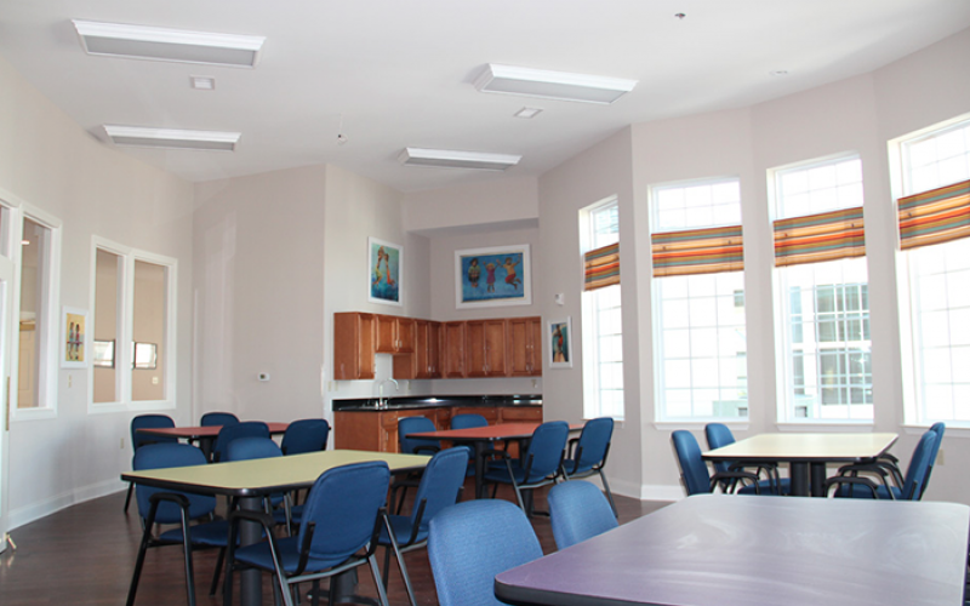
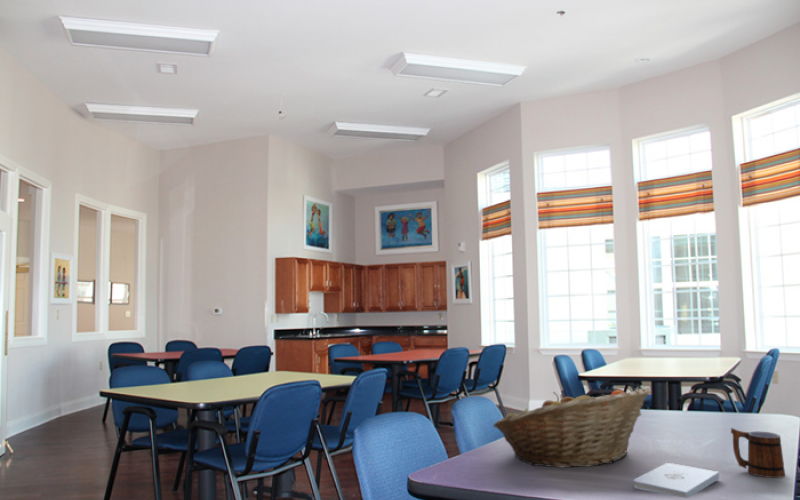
+ notepad [633,462,720,499]
+ fruit basket [492,386,652,469]
+ mug [730,427,786,479]
